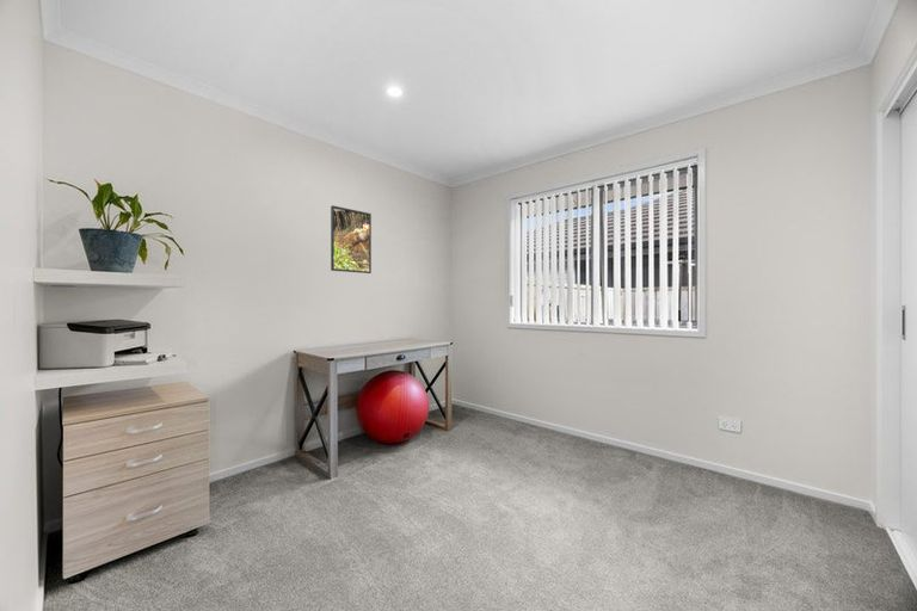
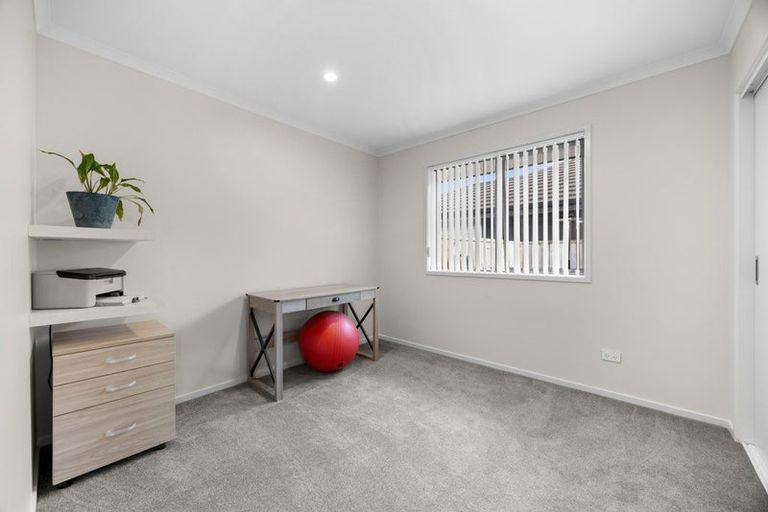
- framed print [330,204,373,274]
